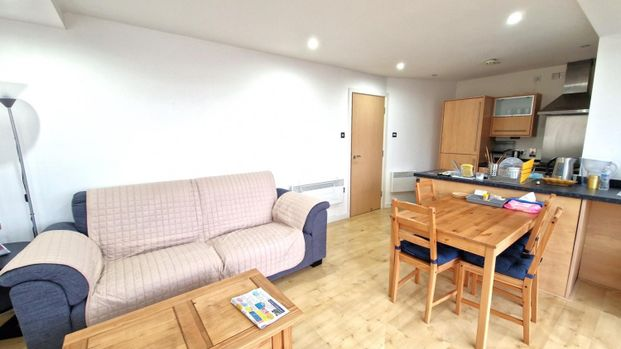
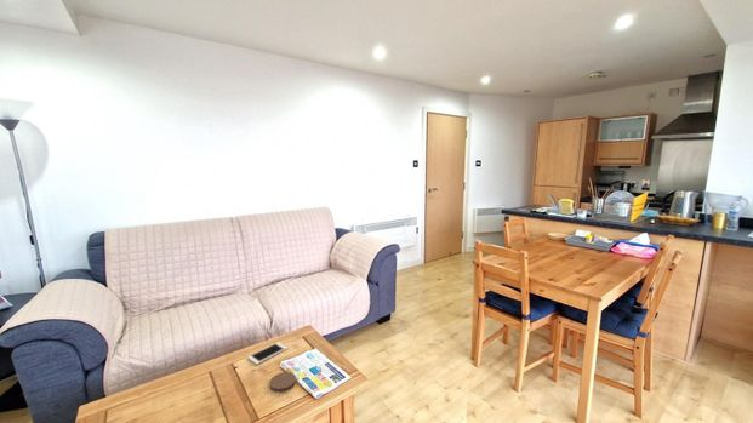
+ cell phone [247,341,289,365]
+ coaster [269,371,297,394]
